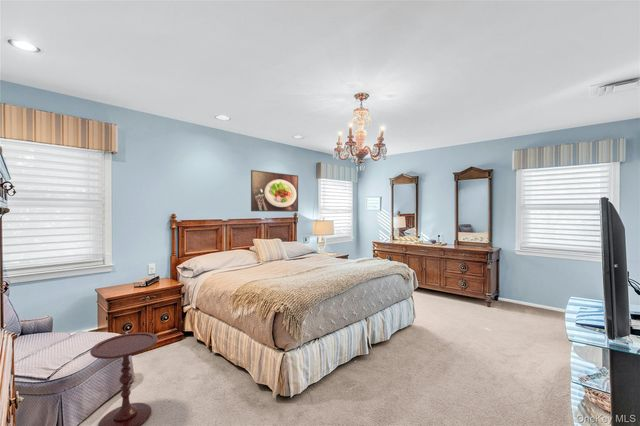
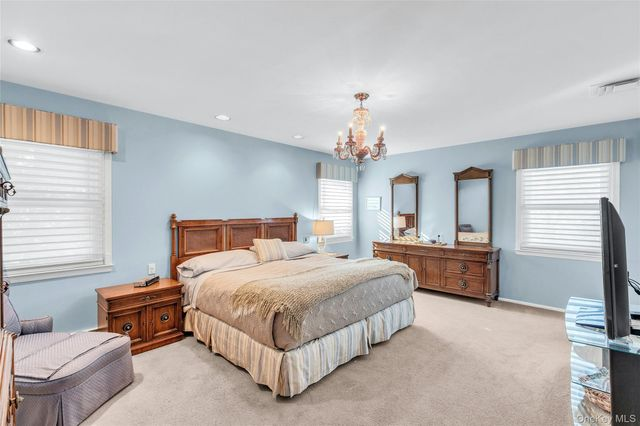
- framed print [250,169,299,213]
- side table [89,331,159,426]
